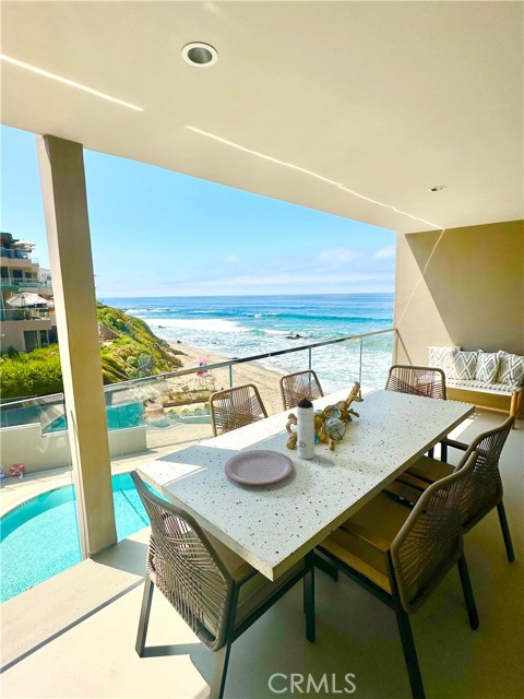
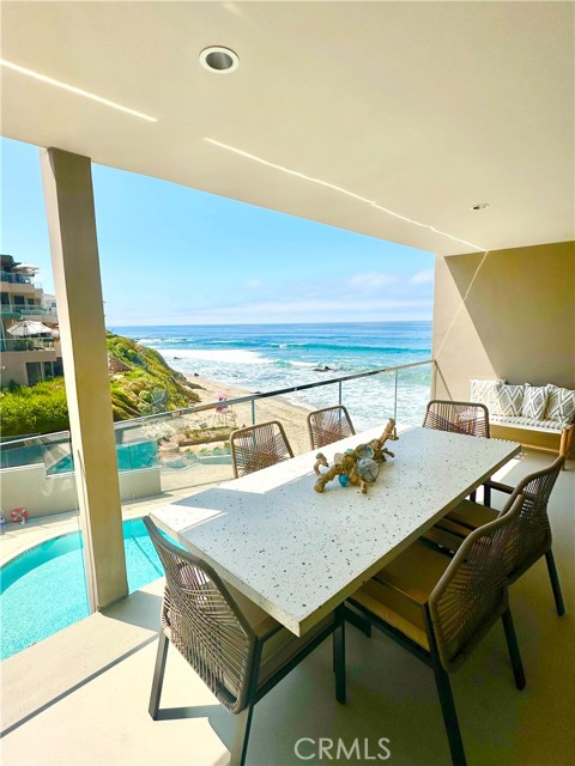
- water bottle [296,396,315,460]
- plate [224,449,295,486]
